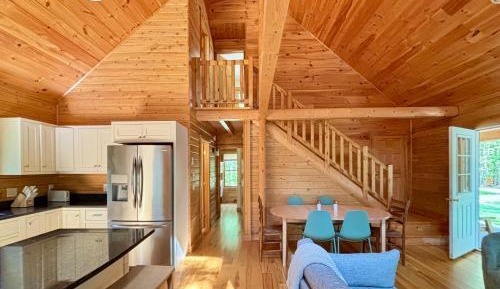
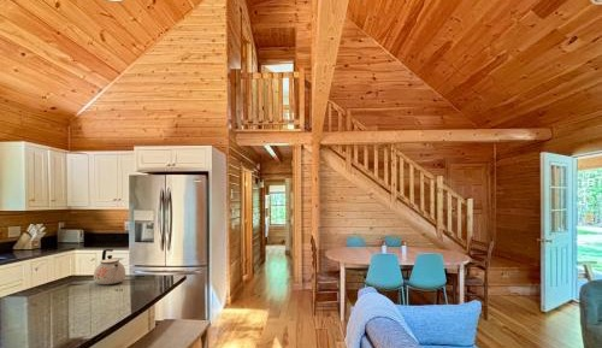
+ kettle [93,248,126,285]
